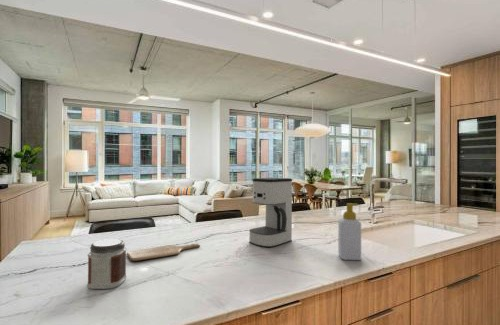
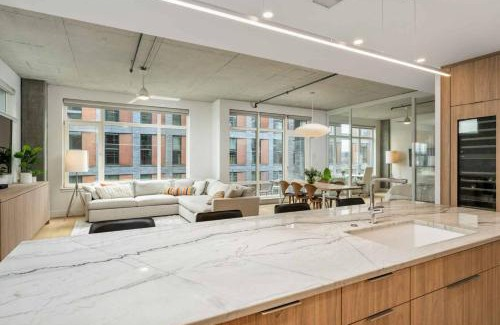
- jar [86,238,128,290]
- coffee maker [248,177,293,248]
- soap bottle [337,202,362,261]
- cutting board [126,243,201,262]
